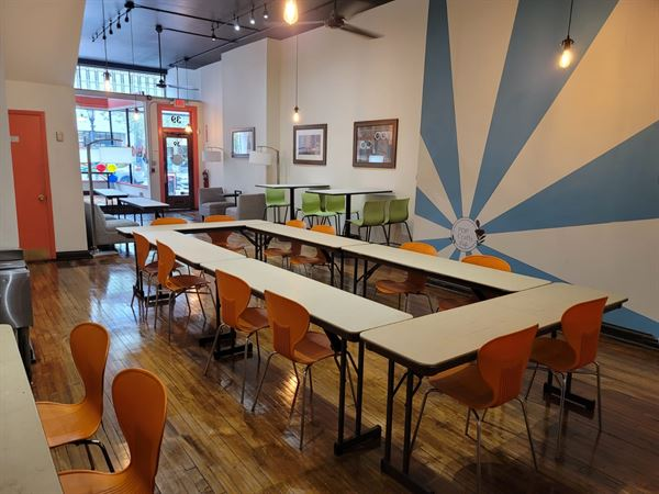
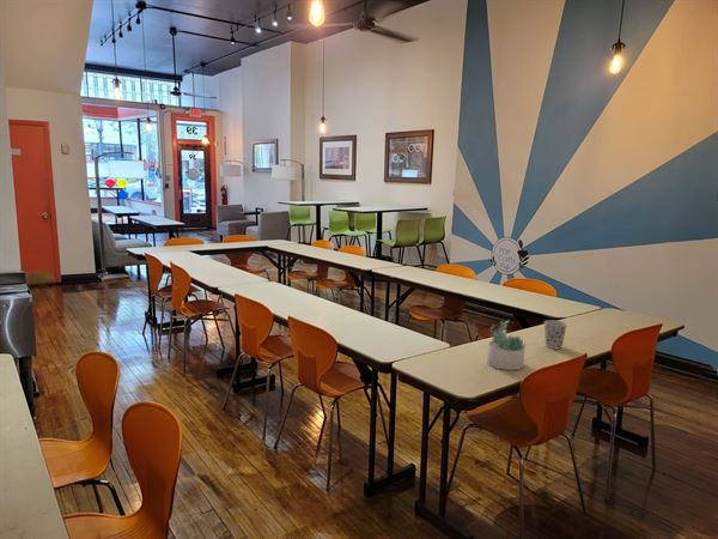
+ succulent plant [486,320,527,371]
+ cup [543,319,568,350]
